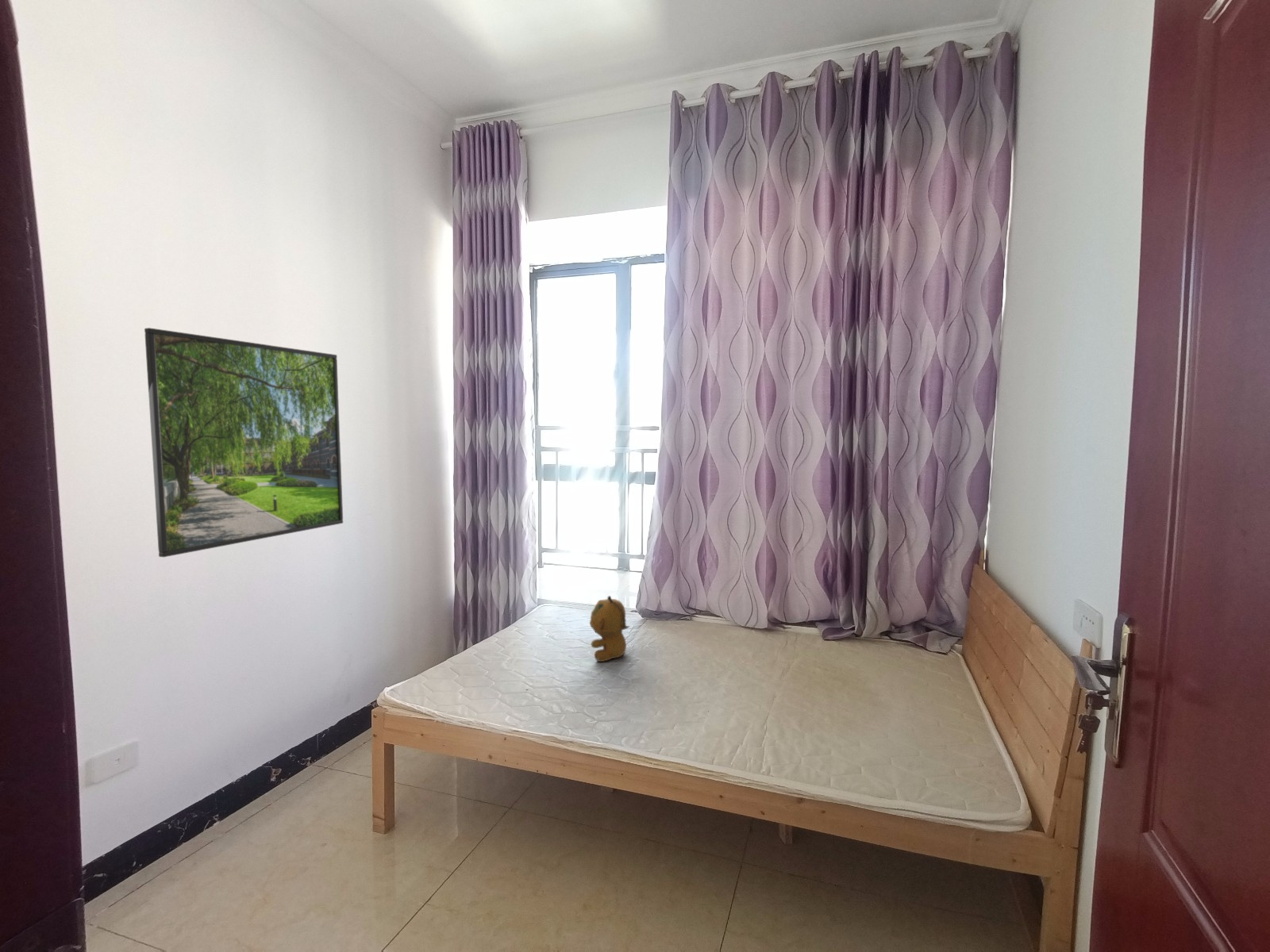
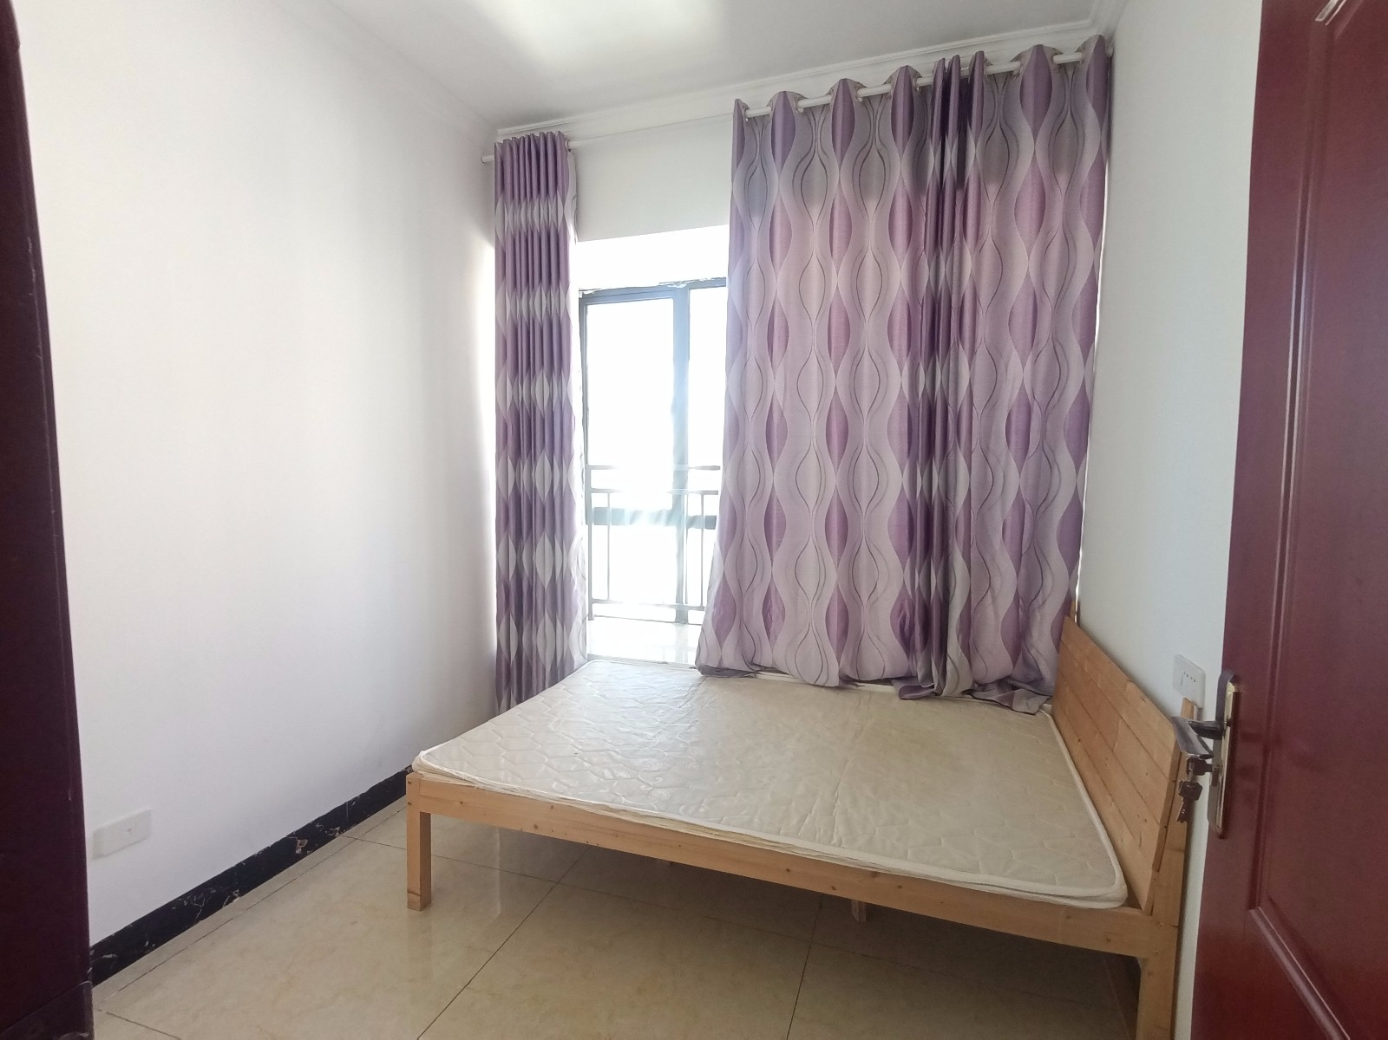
- stuffed bear [589,595,630,662]
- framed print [144,327,344,558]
